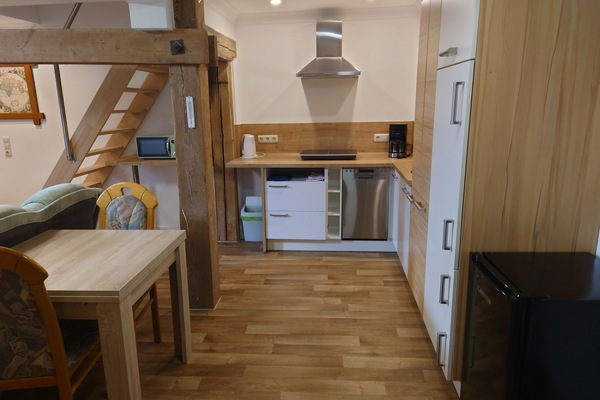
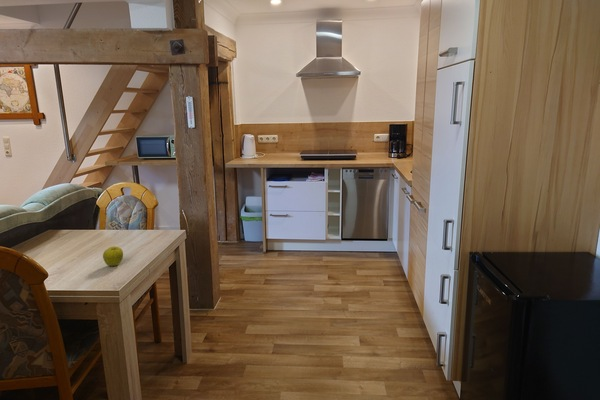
+ fruit [102,246,124,267]
